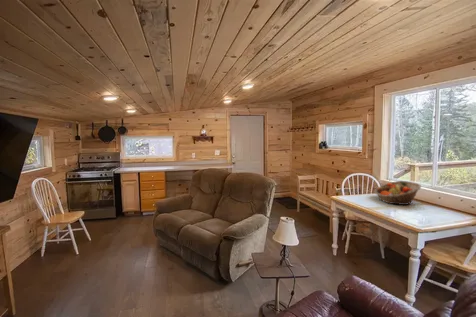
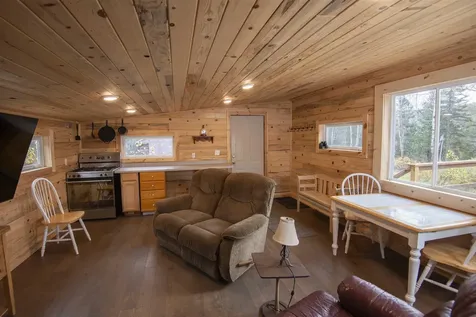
- fruit basket [373,180,422,206]
